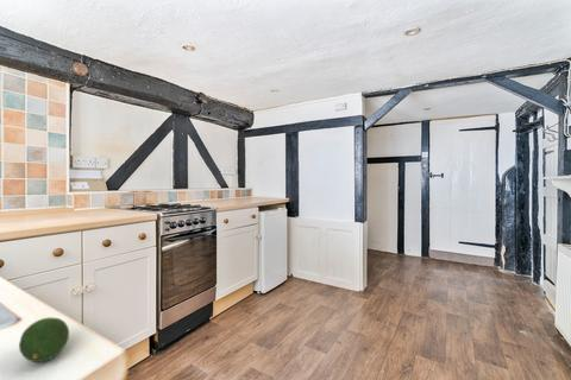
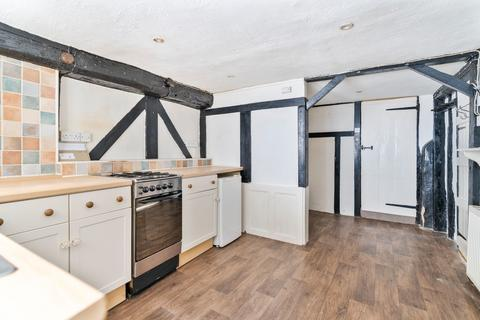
- fruit [18,316,70,363]
